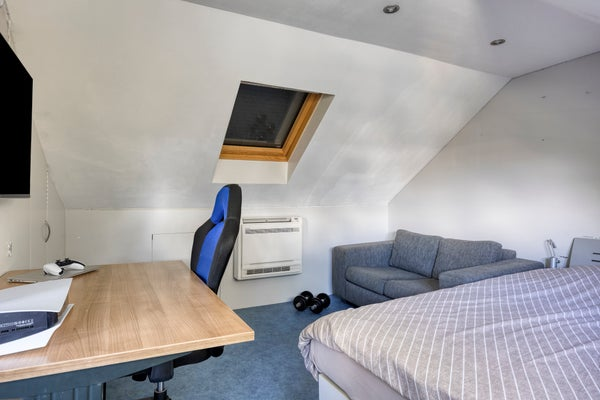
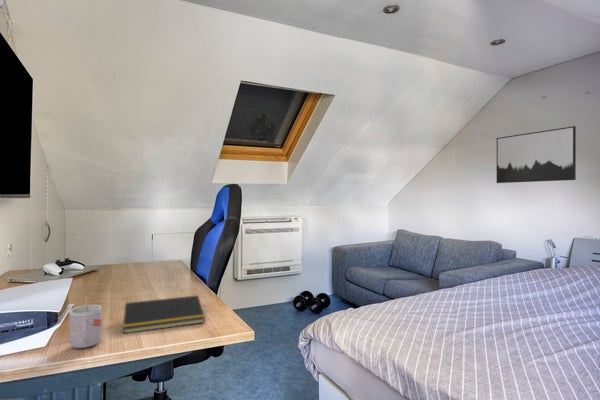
+ mug [68,294,103,349]
+ wall art [496,125,577,184]
+ notepad [122,294,206,335]
